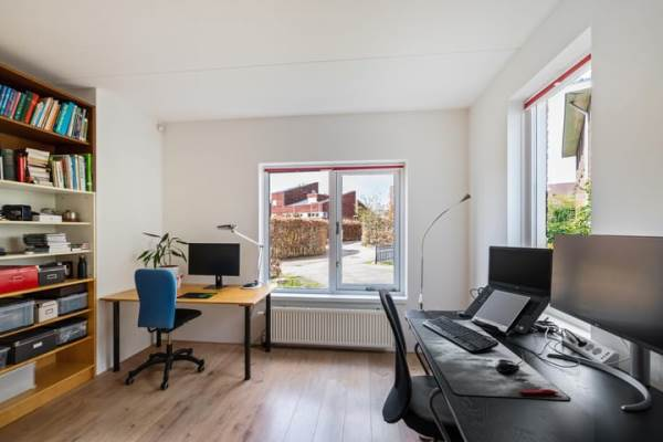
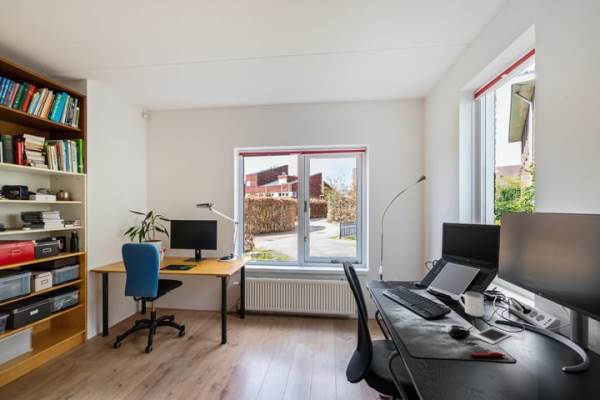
+ mug [457,291,484,318]
+ cell phone [473,326,512,345]
